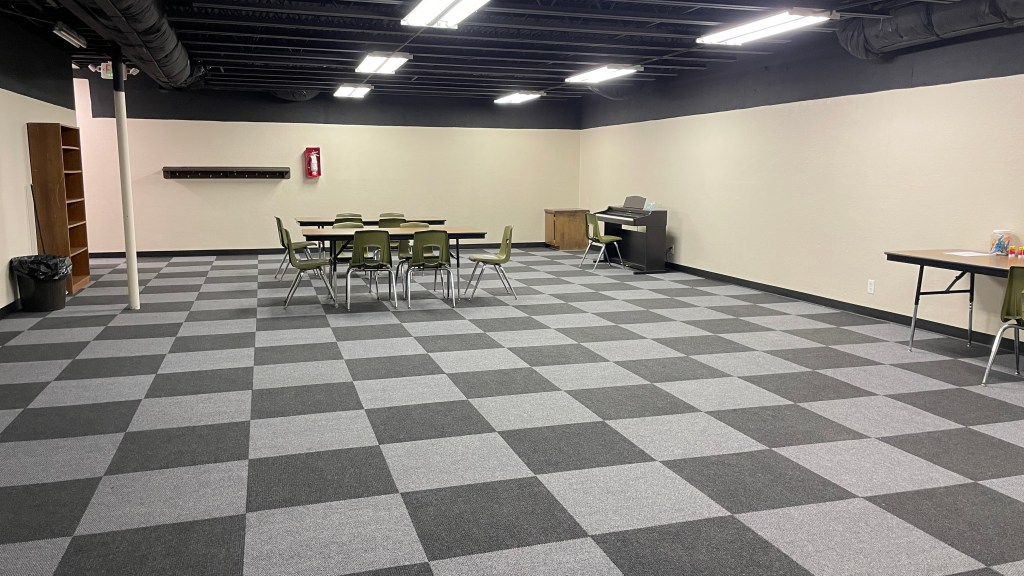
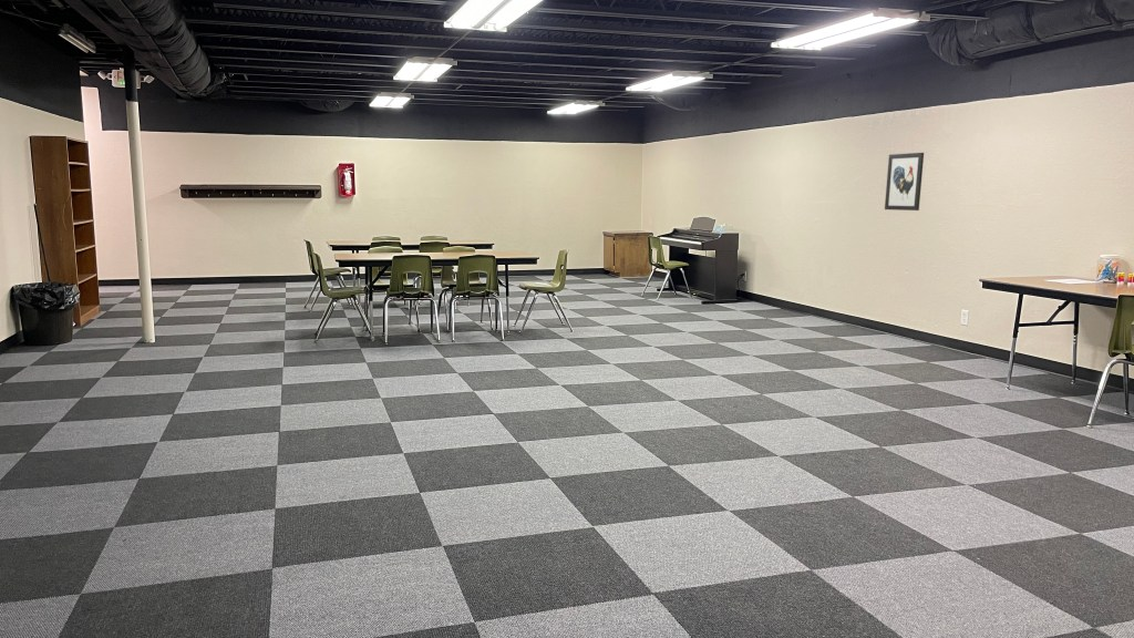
+ wall art [884,152,925,212]
